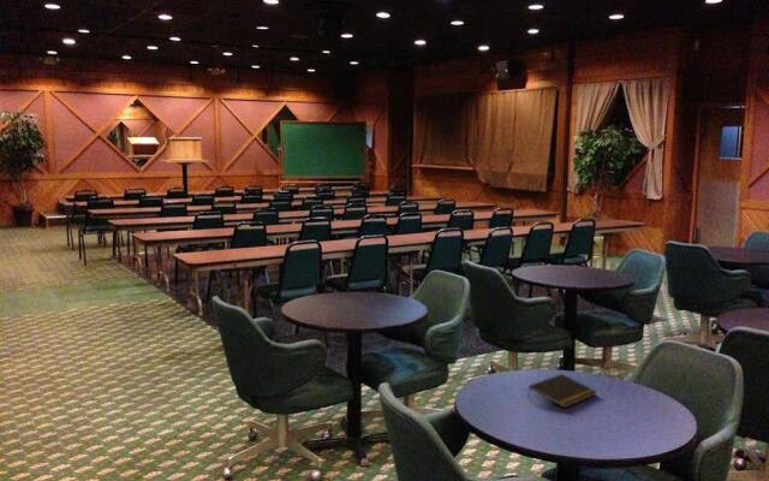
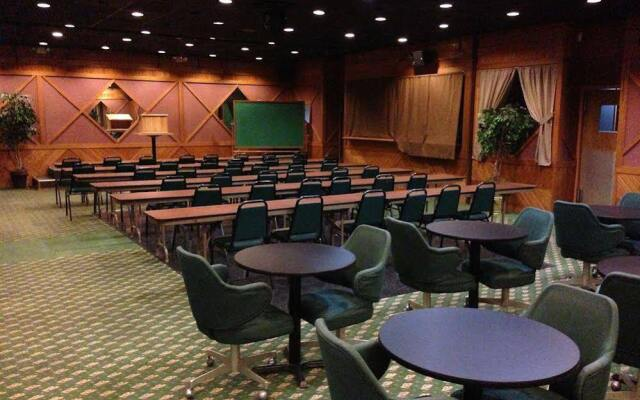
- notepad [526,373,598,409]
